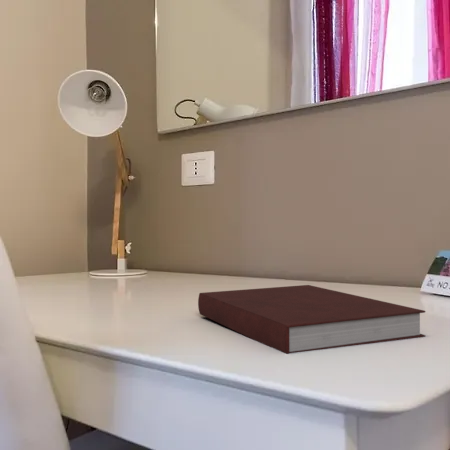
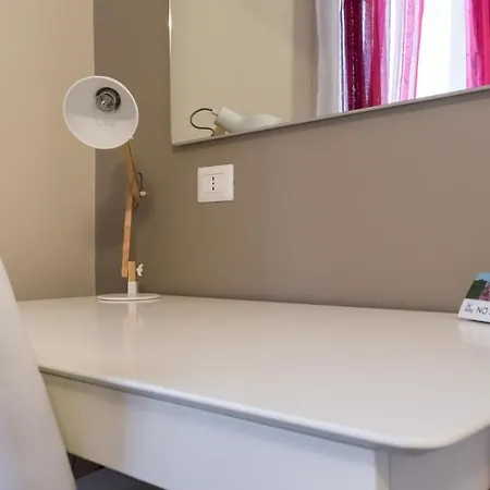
- notebook [197,284,426,355]
